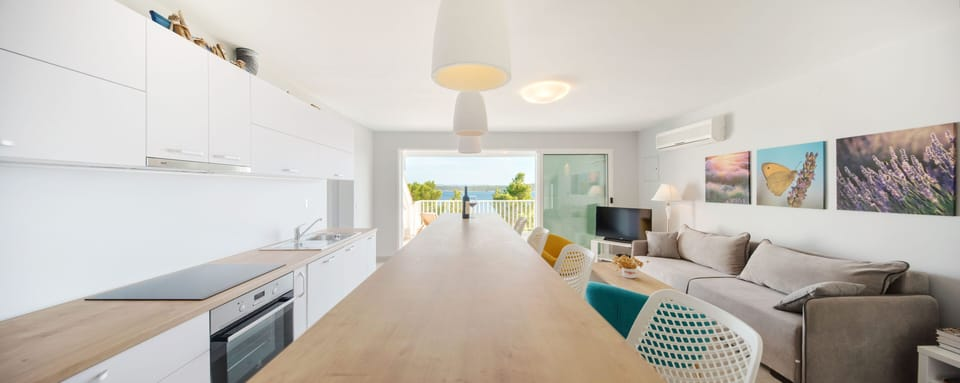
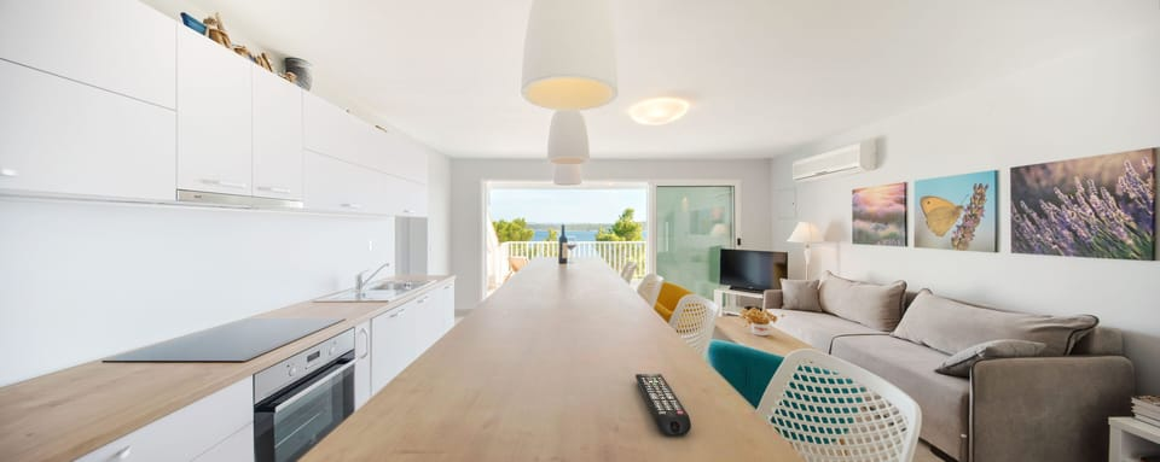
+ remote control [634,373,692,437]
